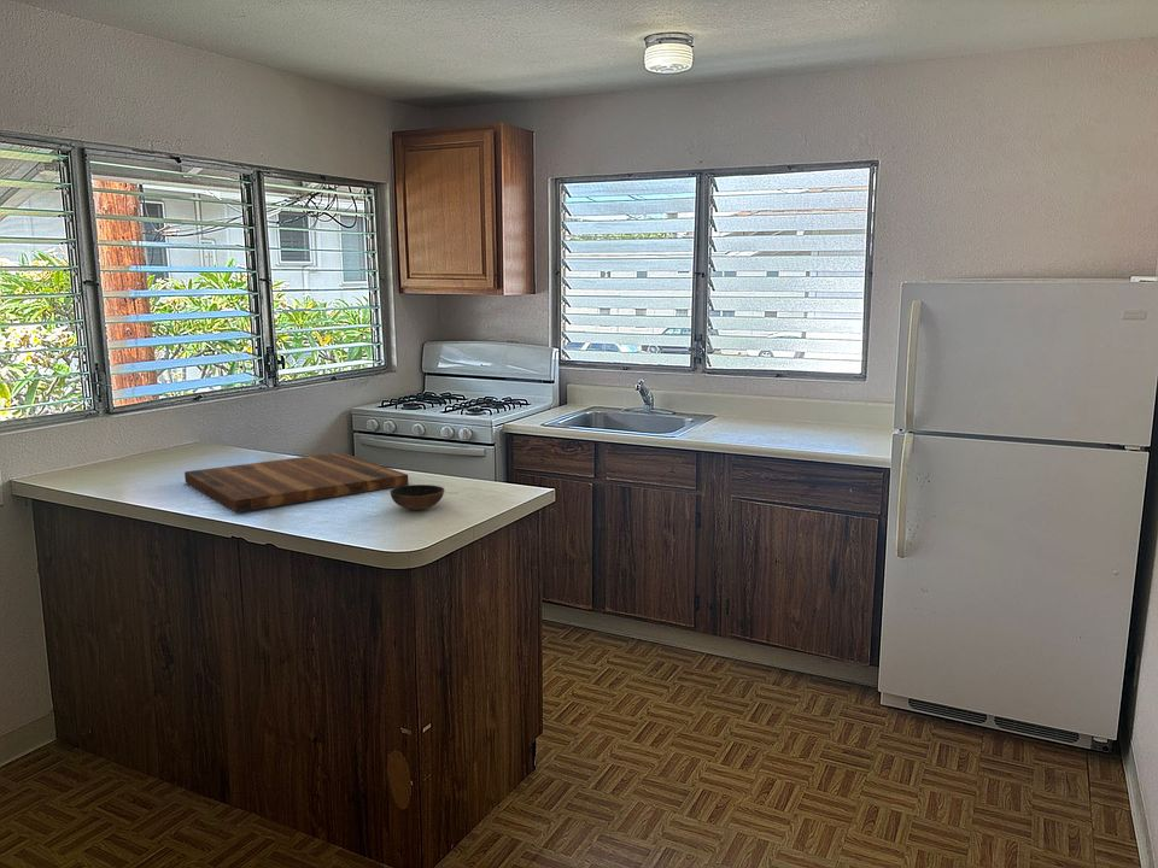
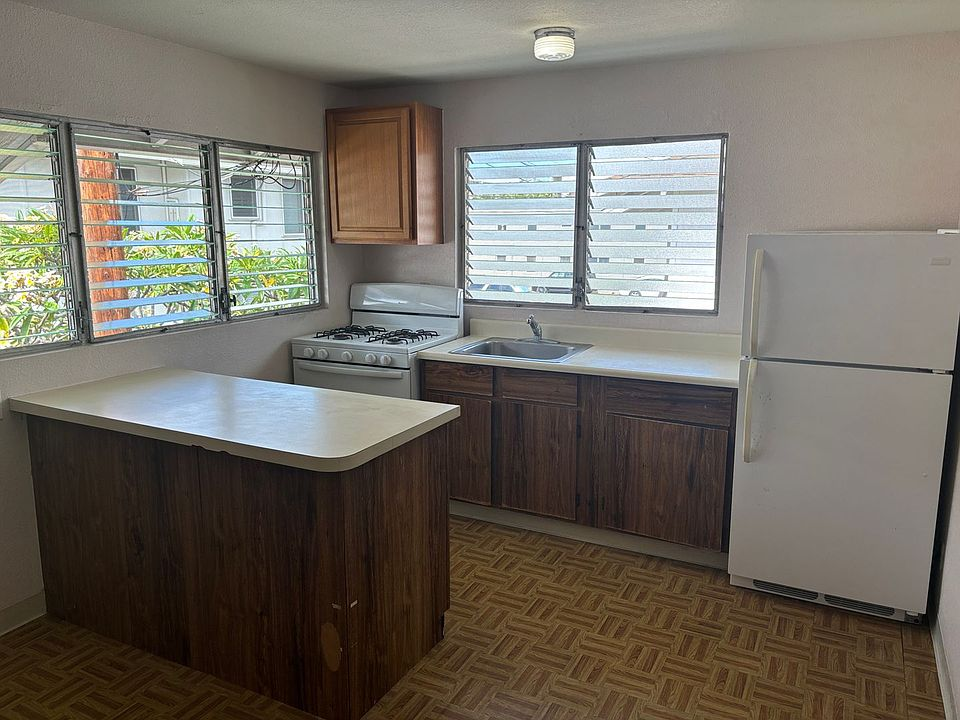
- cutting board [183,451,409,514]
- bowl [388,483,445,511]
